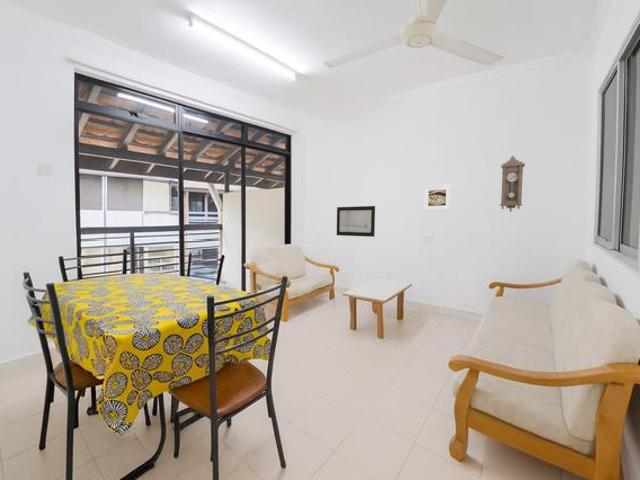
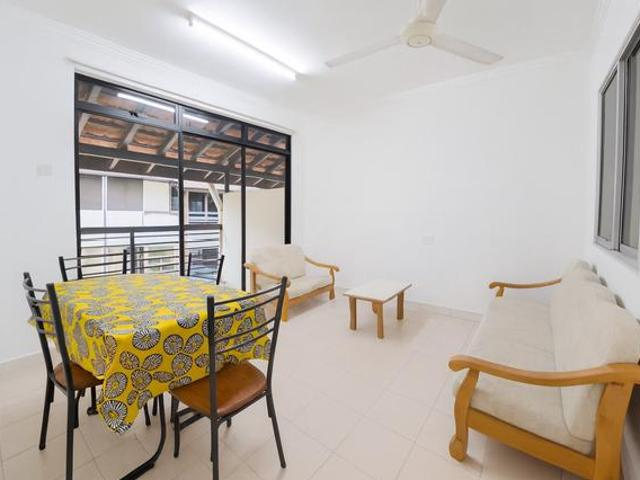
- wall art [336,205,376,238]
- pendulum clock [499,155,526,213]
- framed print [423,183,453,211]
